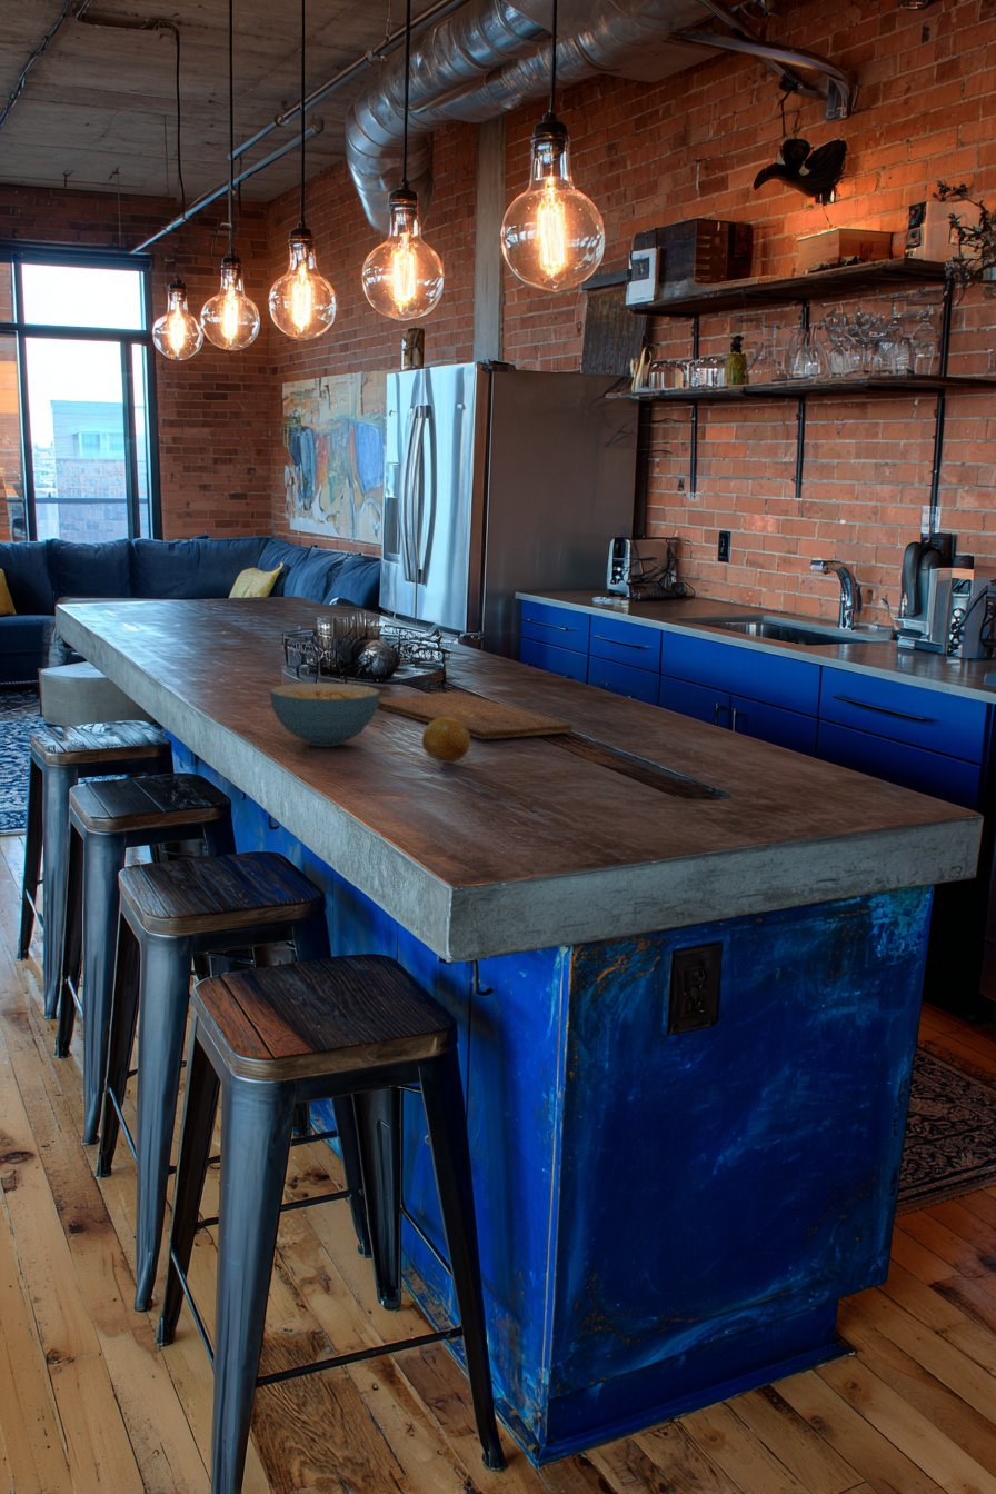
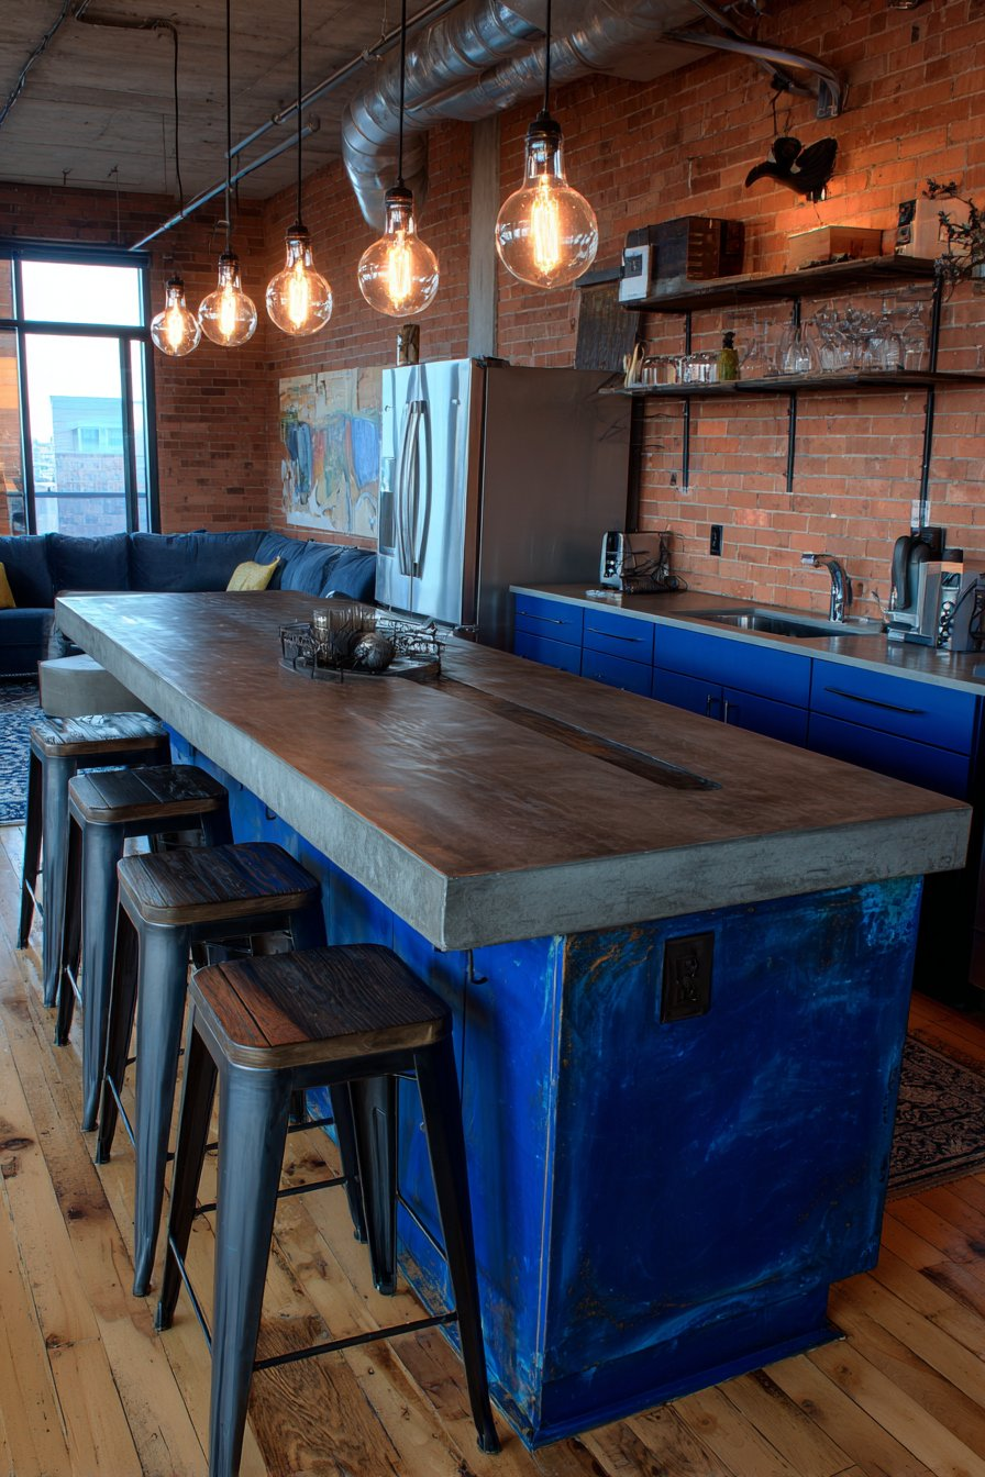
- fruit [421,716,471,764]
- cutting board [377,691,572,740]
- cereal bowl [269,681,381,748]
